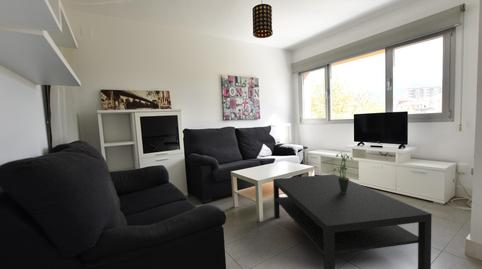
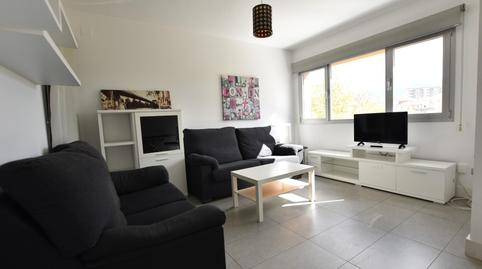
- coffee table [272,173,433,269]
- potted plant [332,151,354,193]
